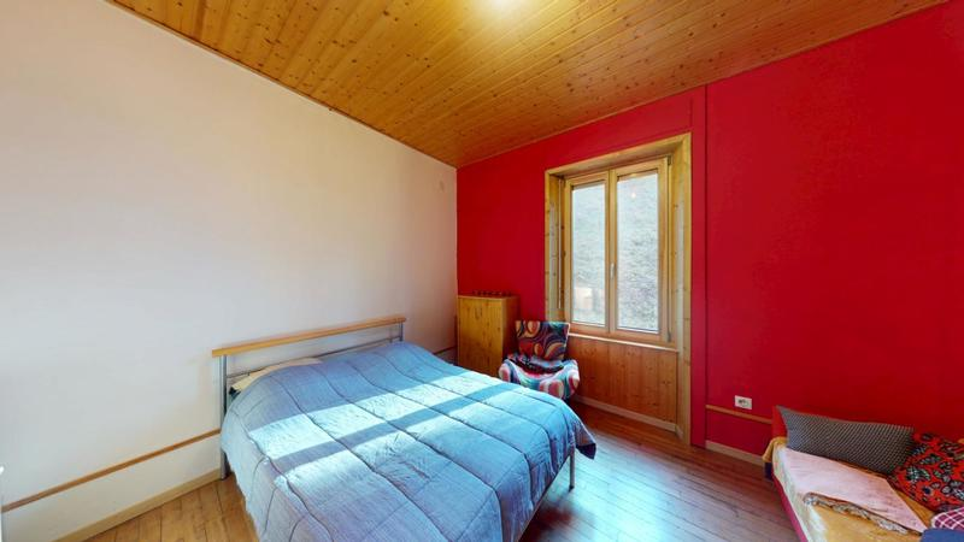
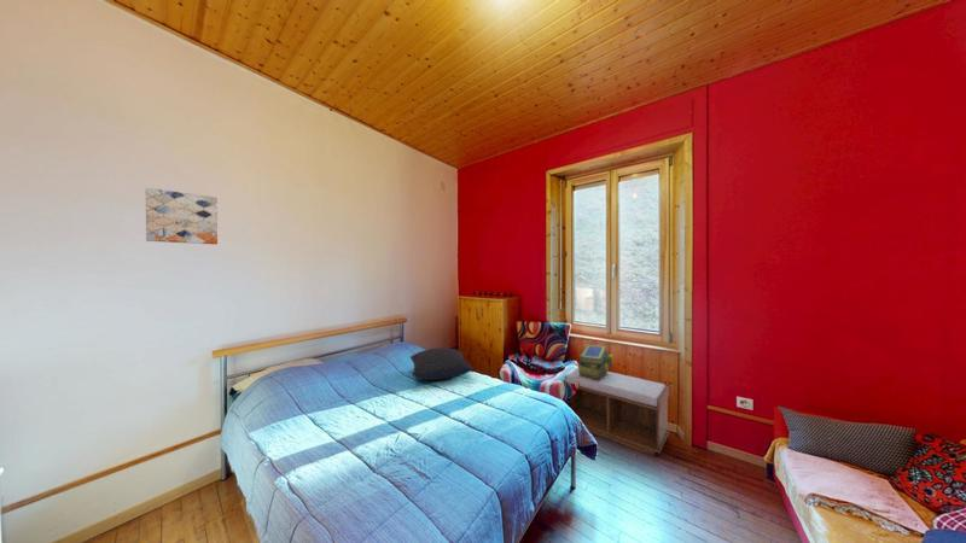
+ stack of books [575,343,613,380]
+ bench [564,367,670,457]
+ wall art [145,187,219,245]
+ pillow [409,346,475,381]
